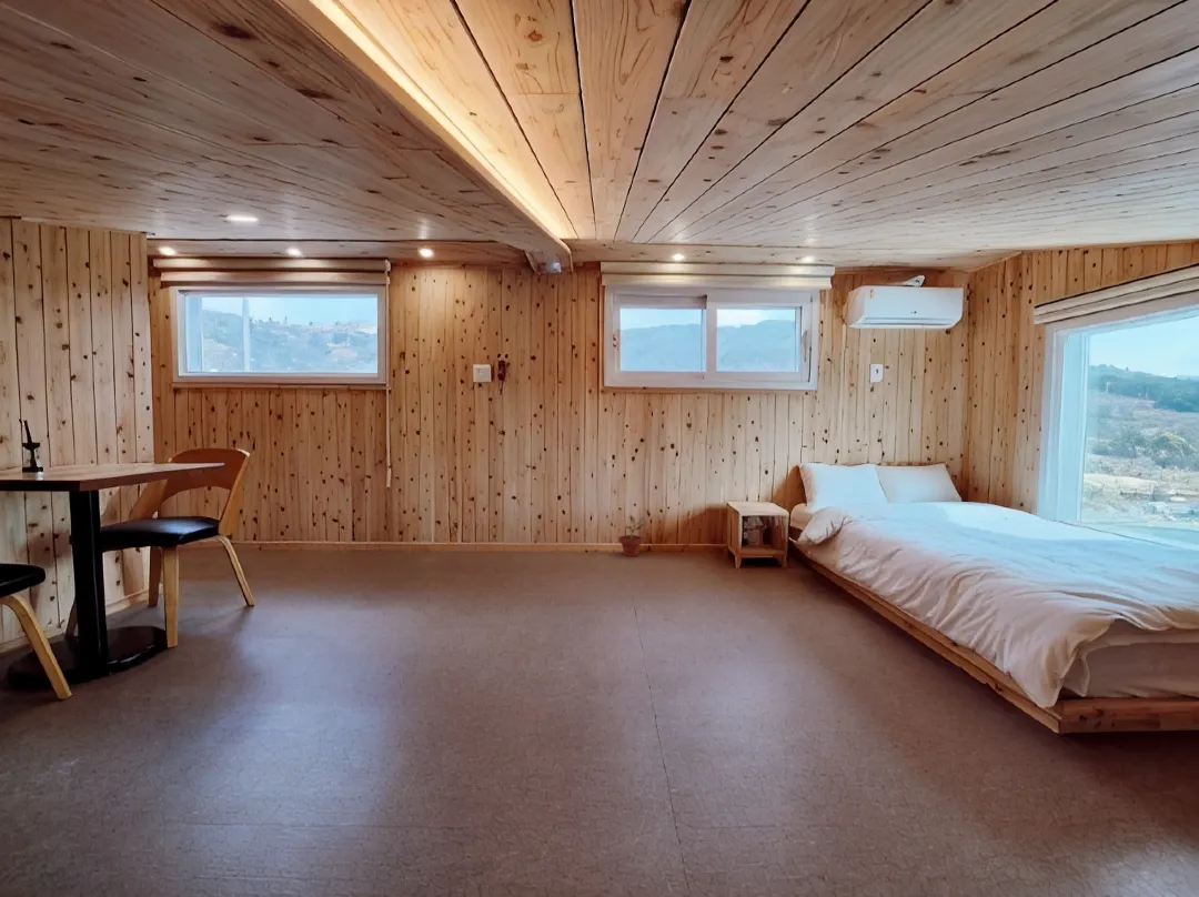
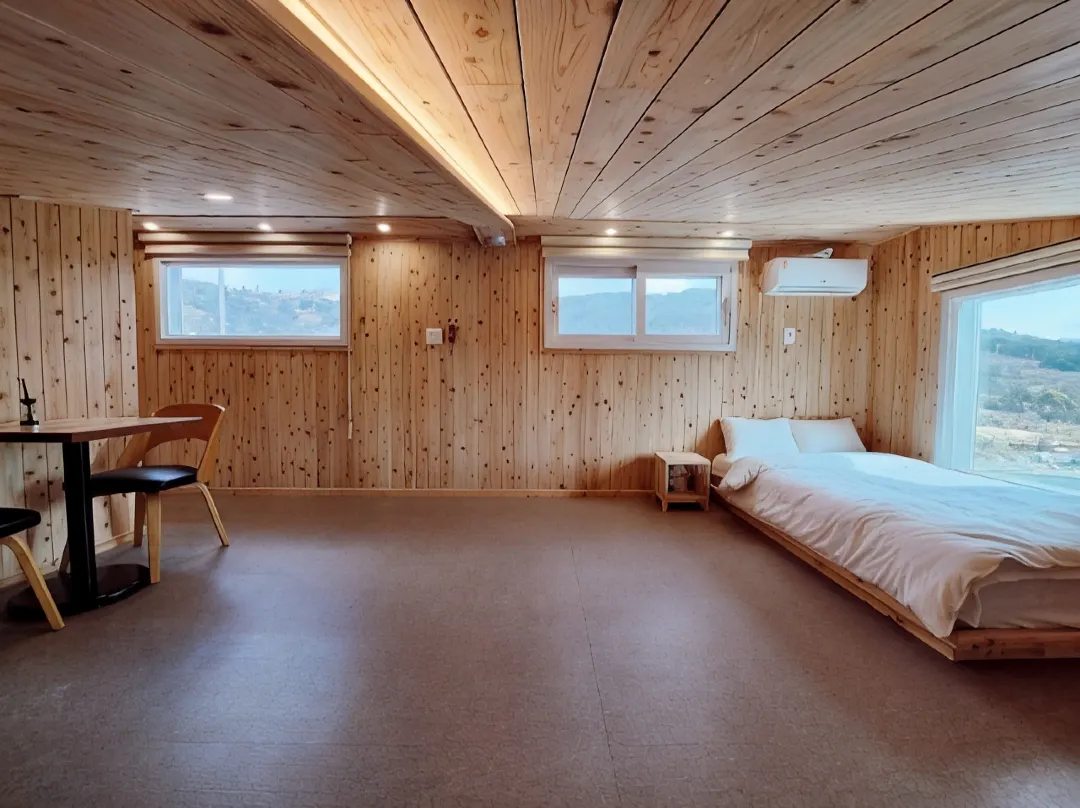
- potted plant [617,513,645,557]
